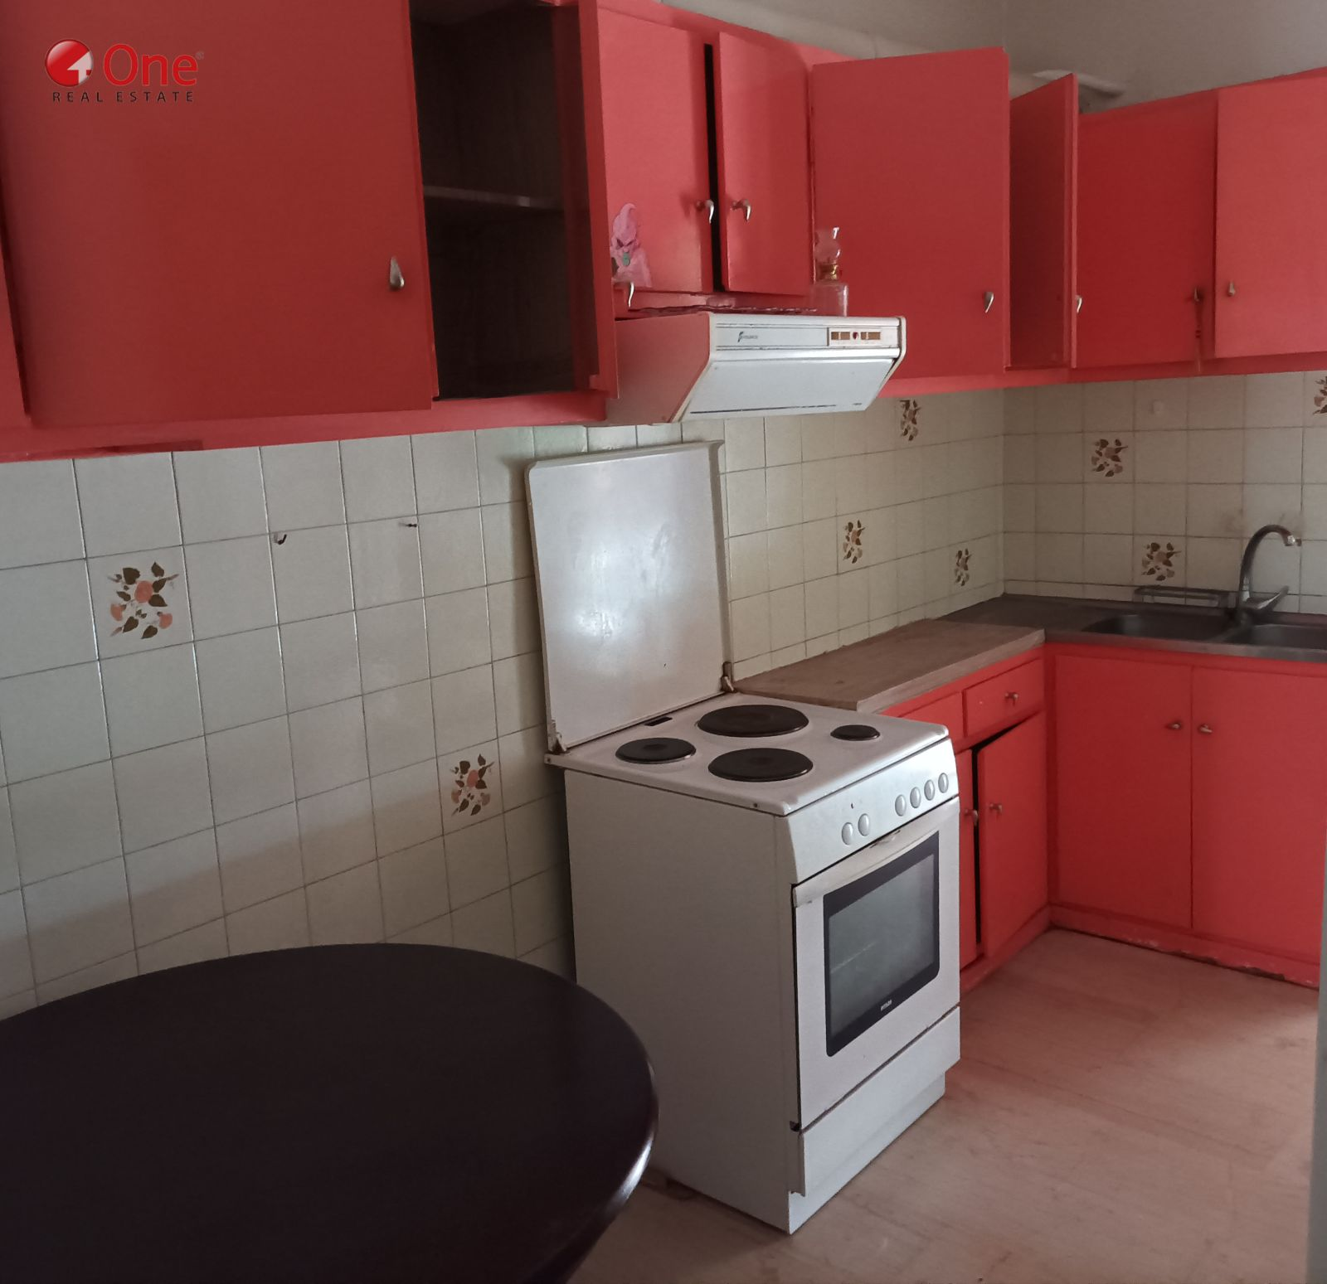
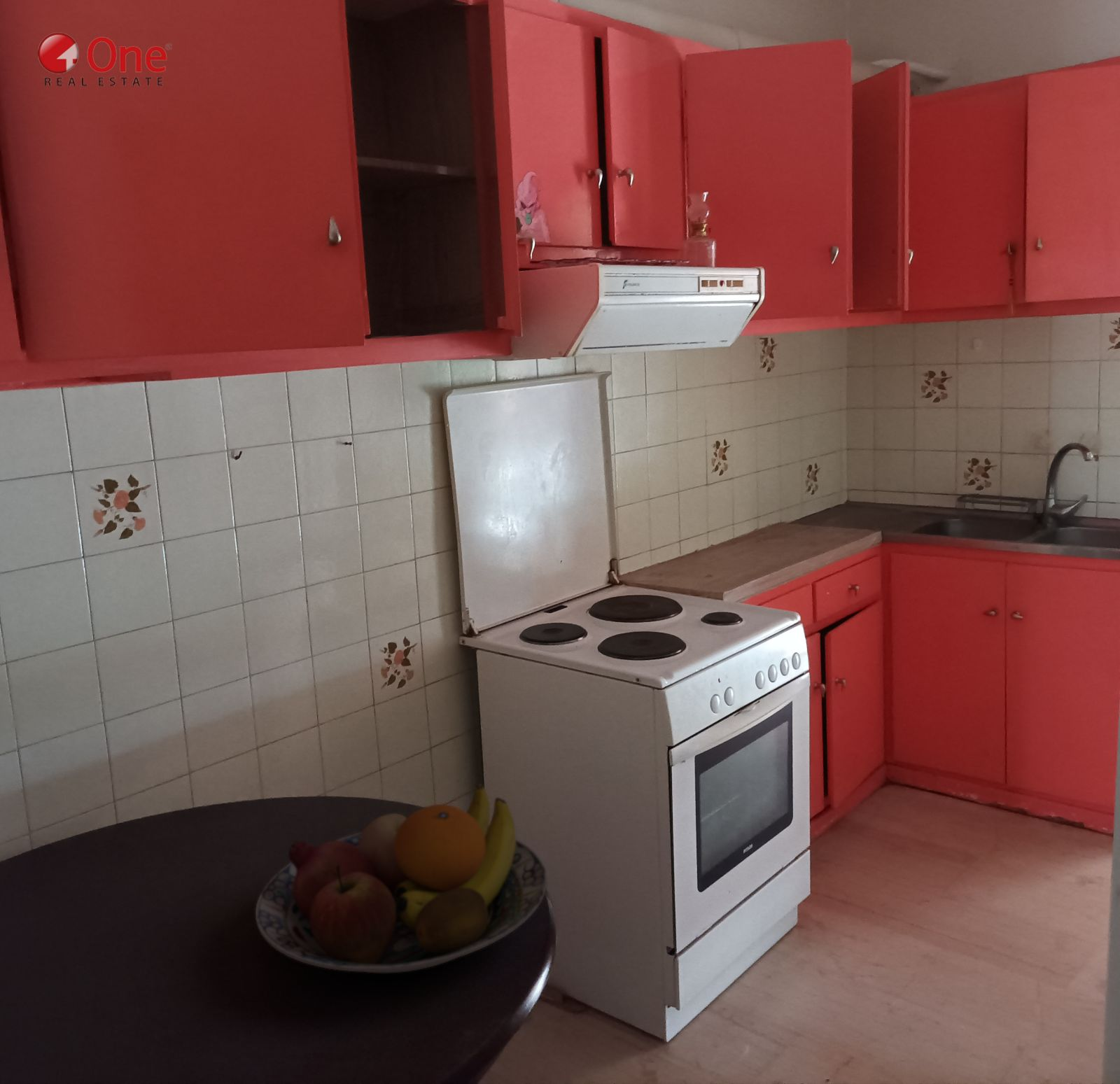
+ fruit bowl [255,782,548,973]
